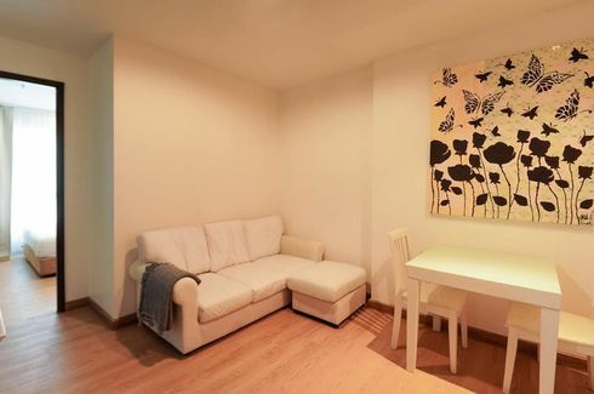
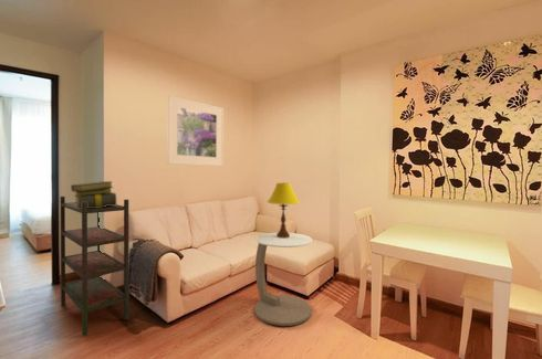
+ side table [254,232,313,327]
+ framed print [166,94,225,167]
+ bookshelf [60,196,129,337]
+ table lamp [267,181,301,239]
+ stack of books [70,180,117,209]
